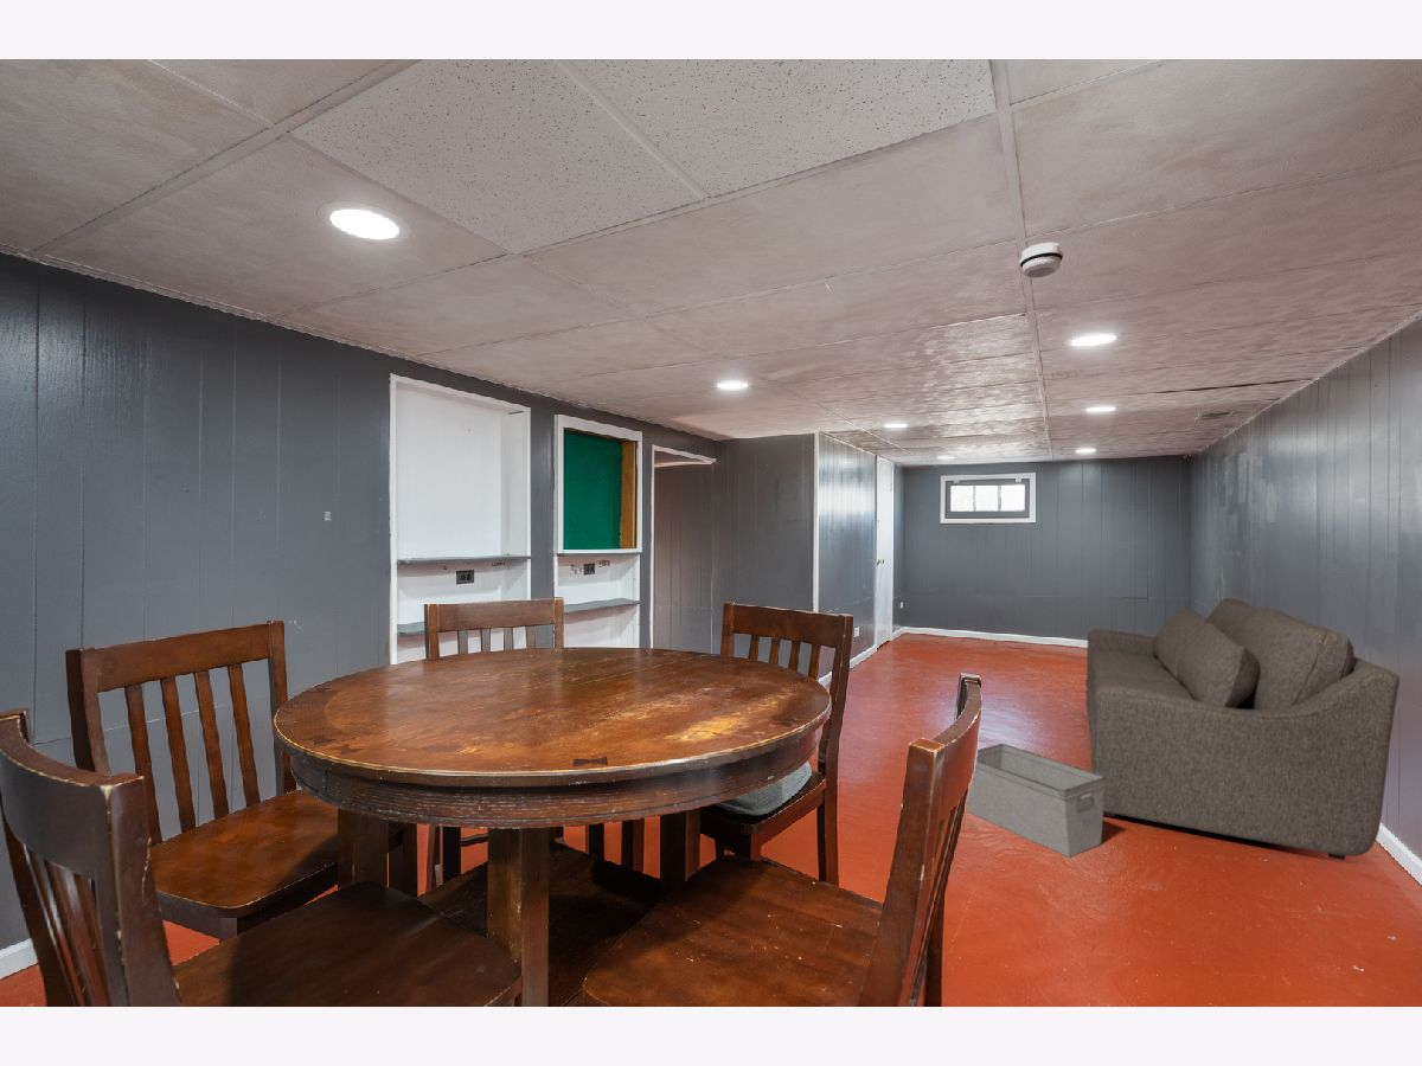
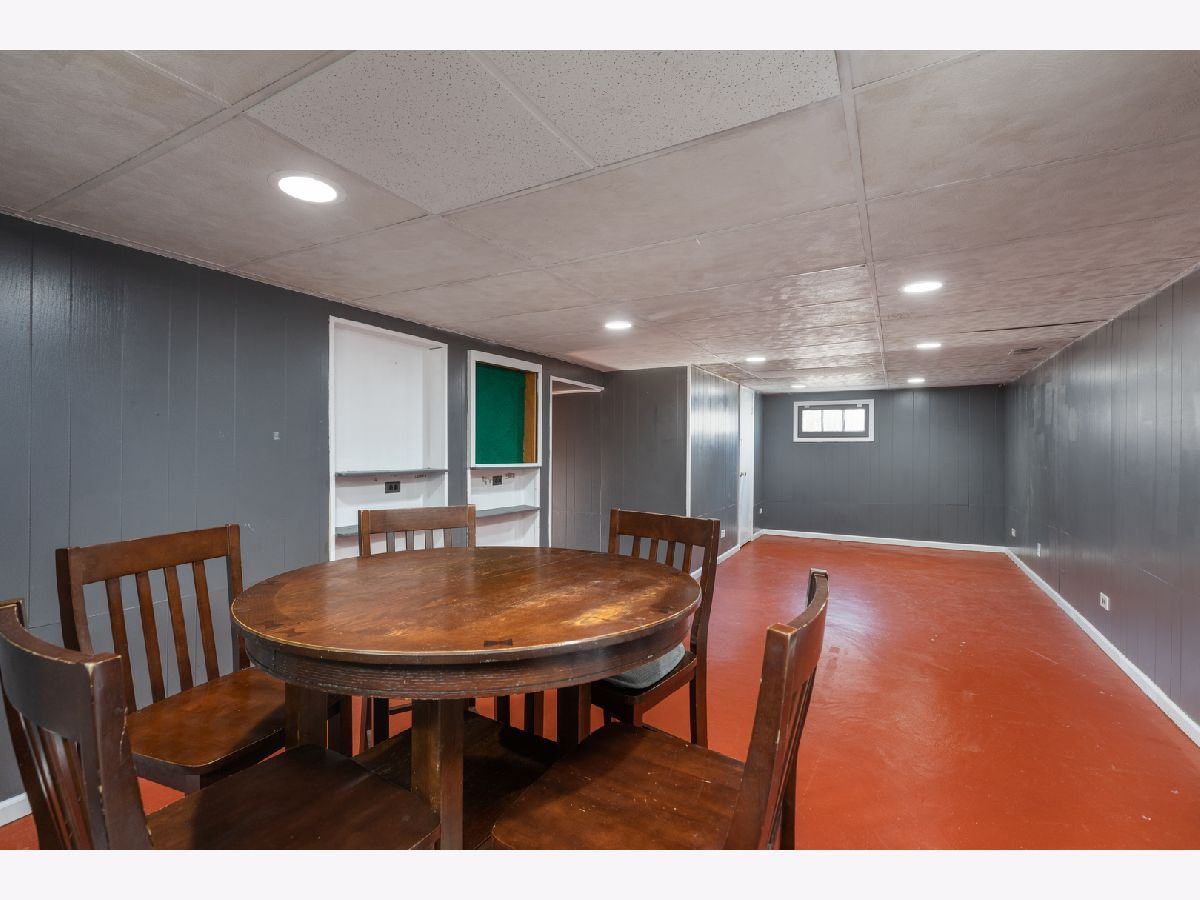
- storage bin [966,743,1106,859]
- sofa [1084,597,1401,861]
- smoke detector [1019,242,1064,280]
